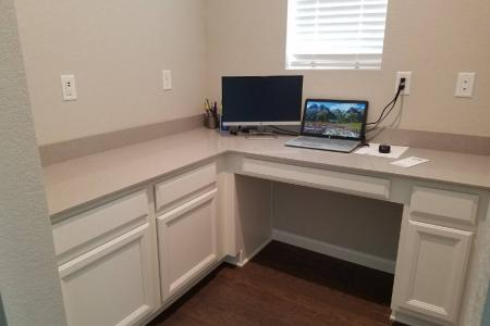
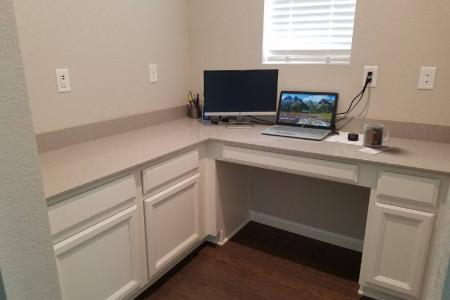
+ mug [362,122,391,148]
